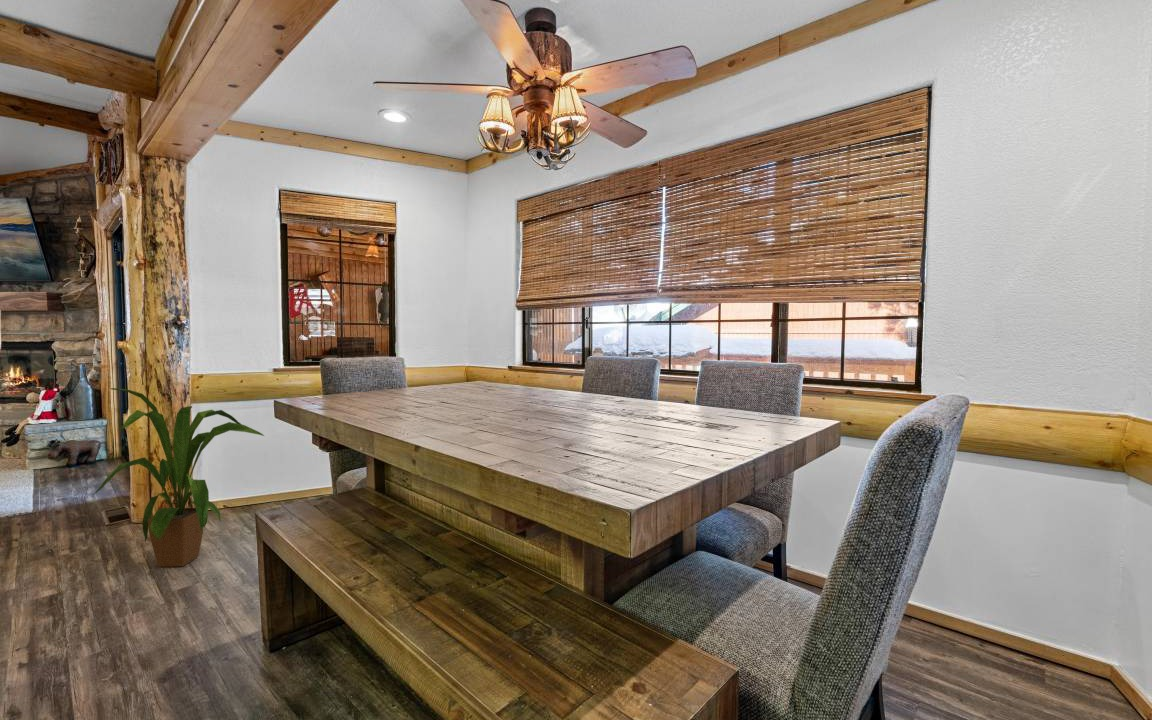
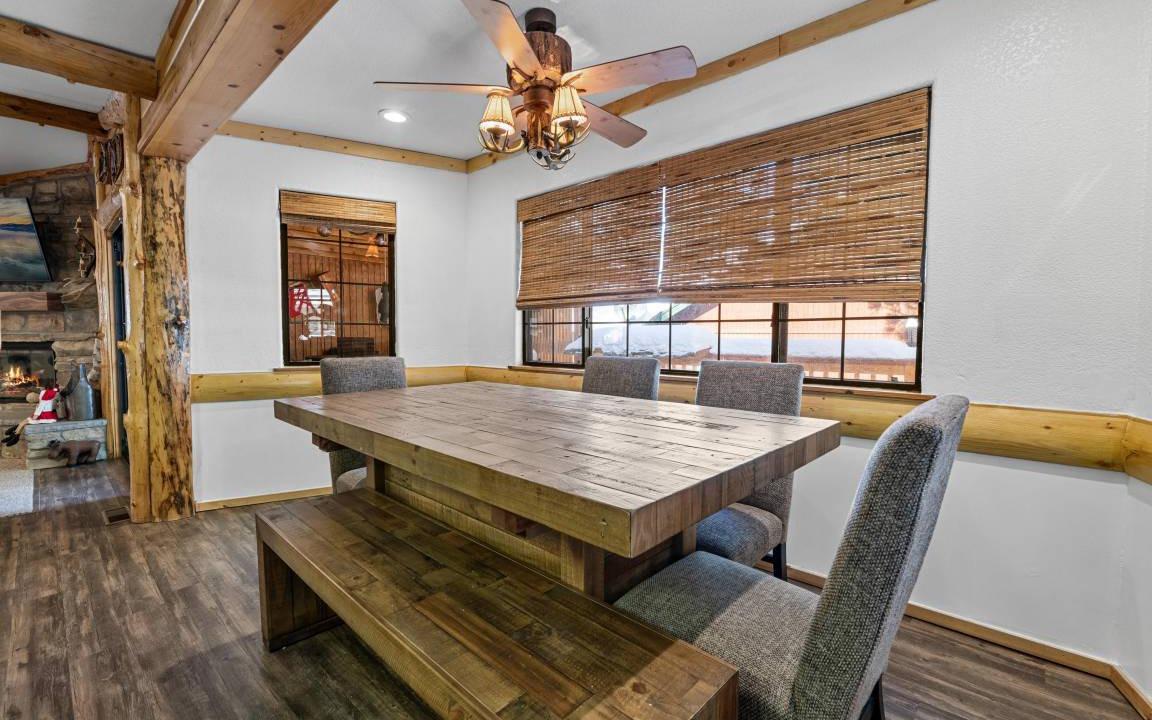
- house plant [92,387,265,568]
